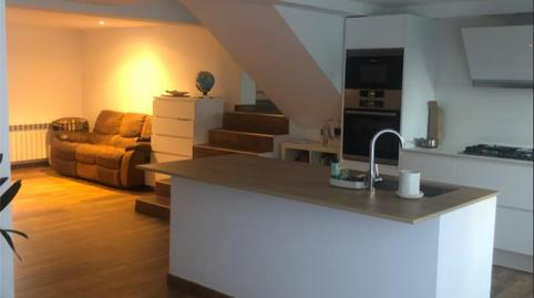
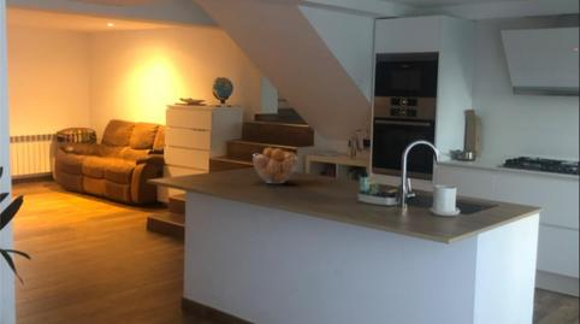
+ fruit basket [251,147,300,184]
